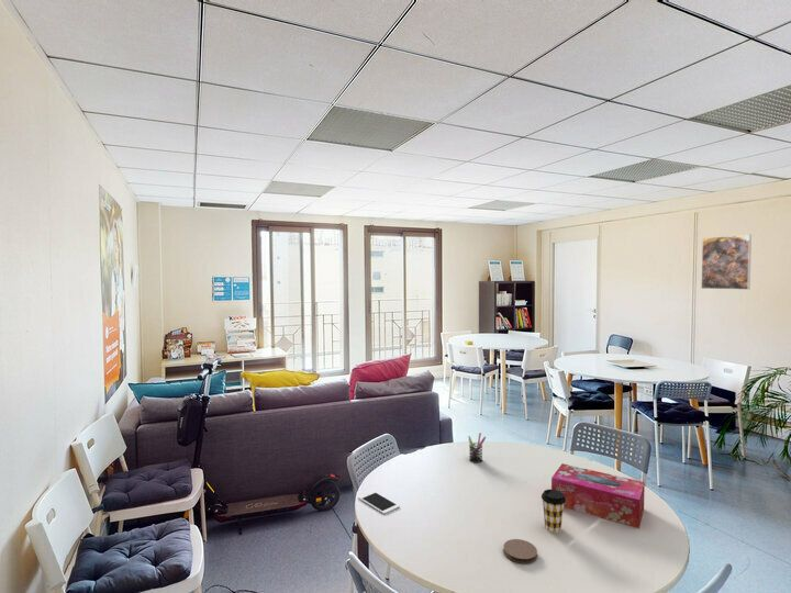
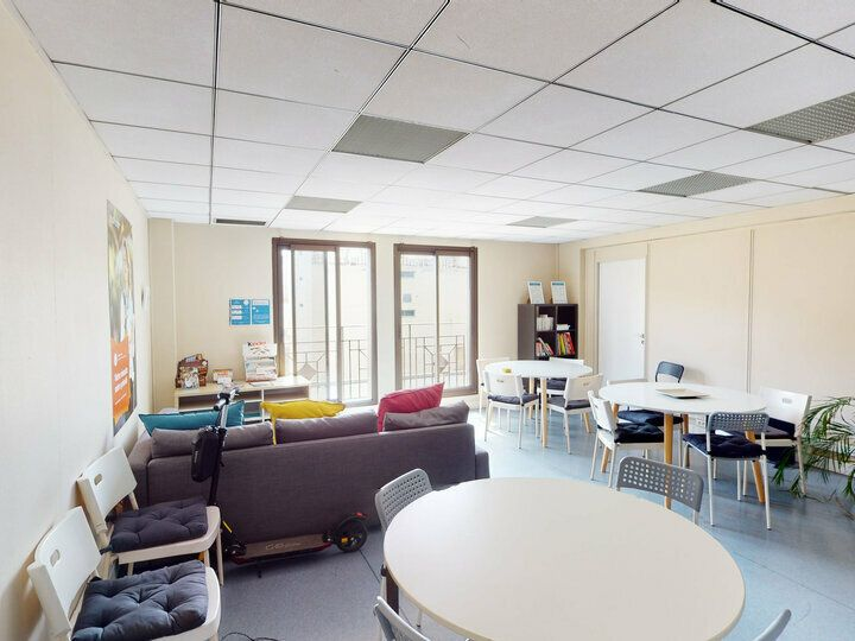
- tissue box [550,462,646,529]
- pen holder [467,432,487,465]
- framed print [700,233,753,291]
- coaster [502,538,538,564]
- cell phone [357,490,401,515]
- coffee cup [541,489,566,534]
